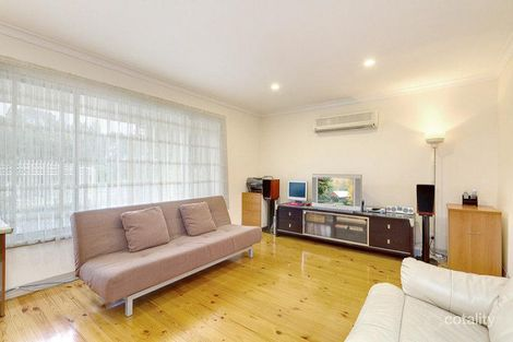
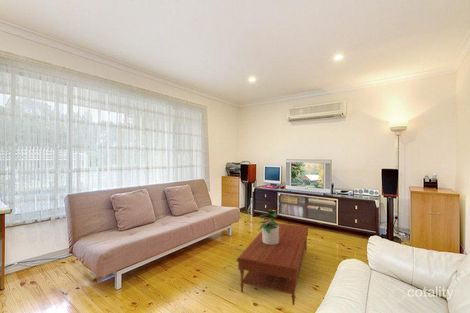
+ coffee table [236,222,310,306]
+ potted plant [257,209,286,245]
